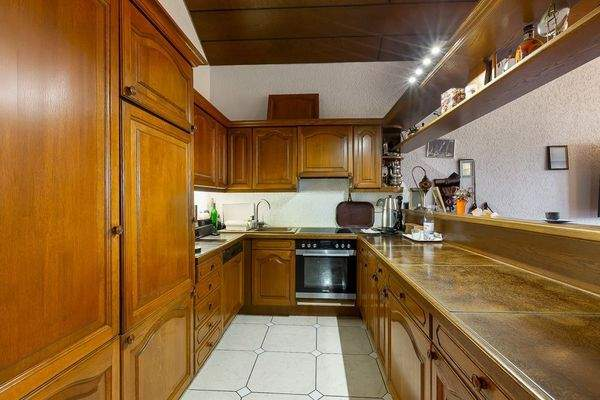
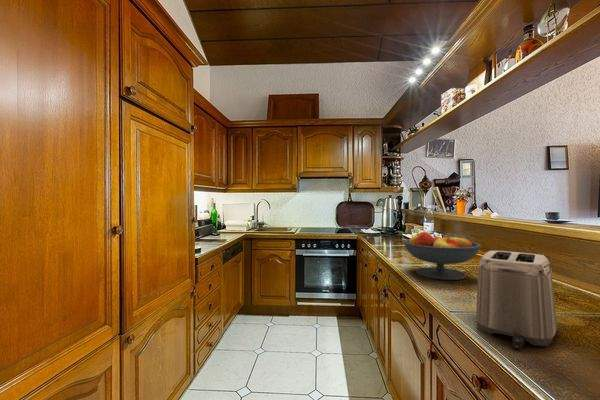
+ toaster [475,250,558,351]
+ fruit bowl [403,231,482,281]
